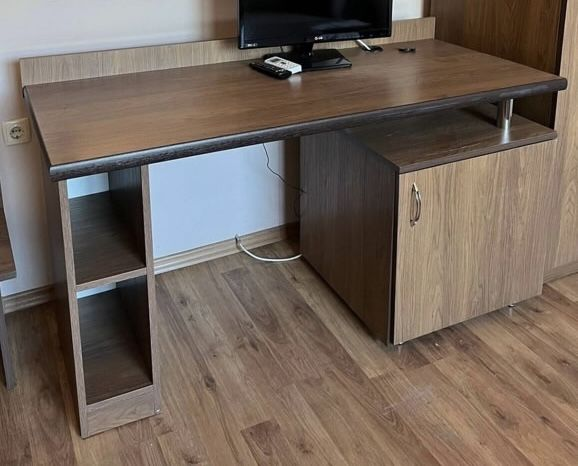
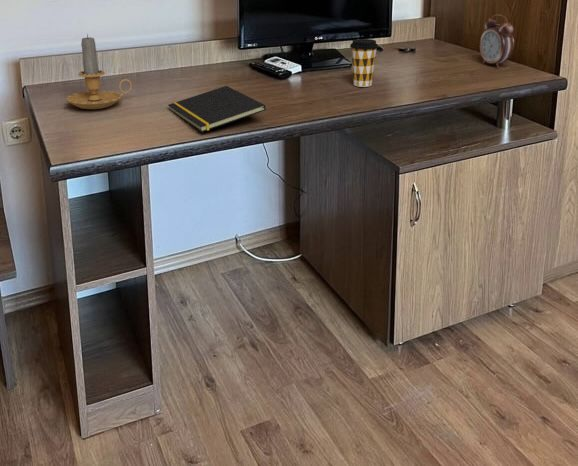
+ coffee cup [349,38,379,88]
+ notepad [167,85,267,133]
+ alarm clock [479,13,515,68]
+ candle [65,33,133,110]
